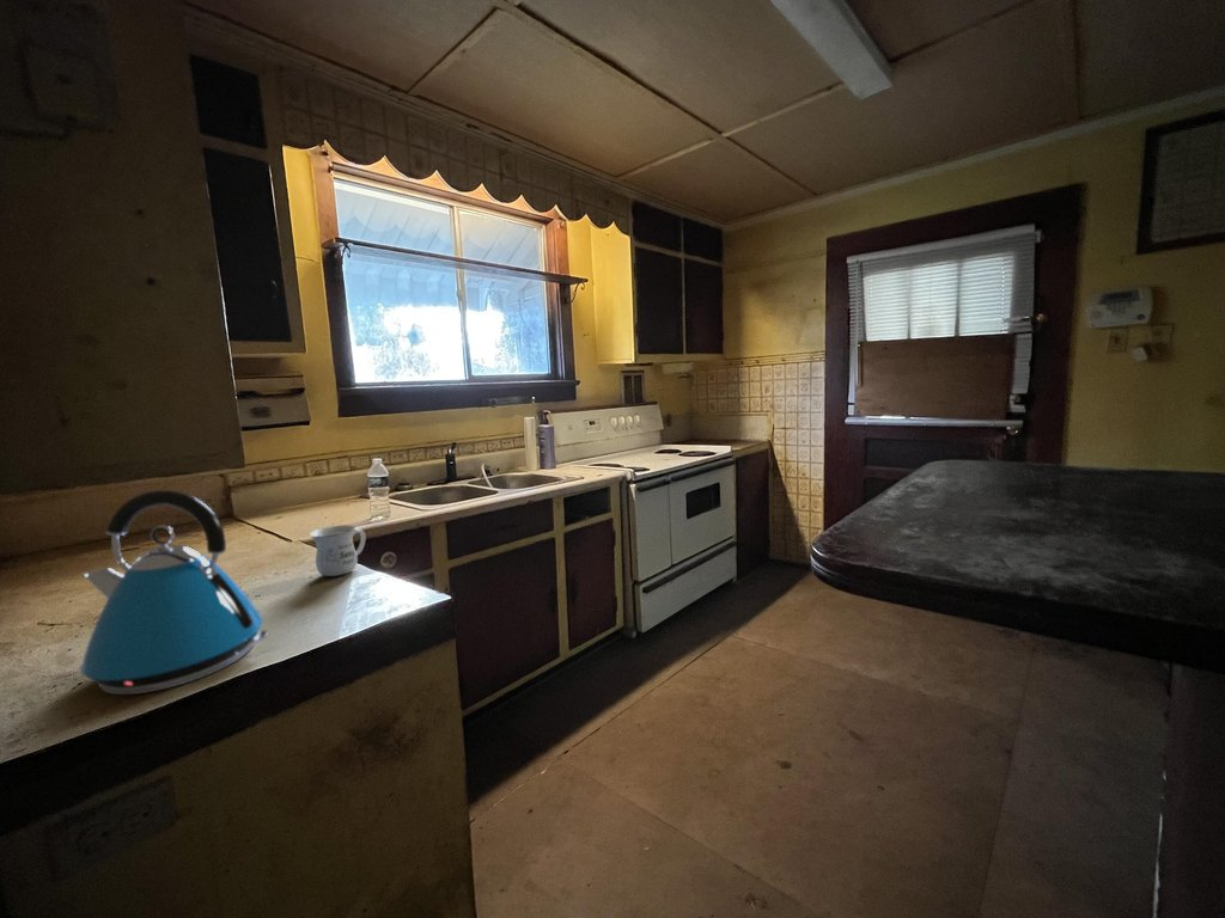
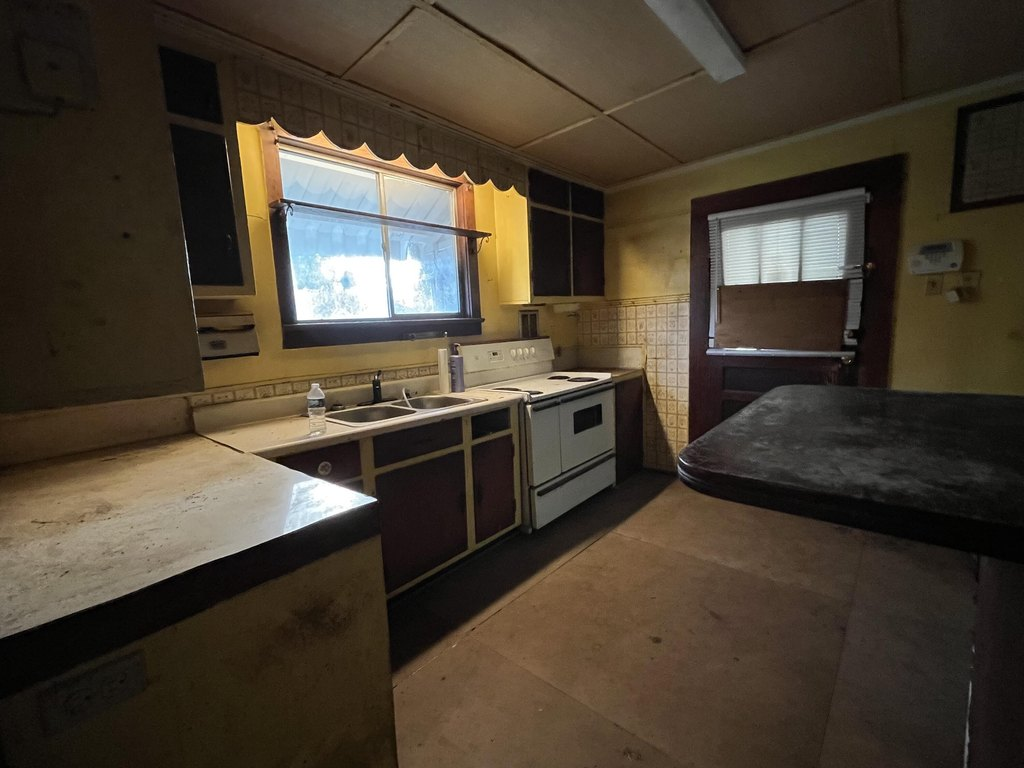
- kettle [80,489,269,696]
- mug [309,524,366,577]
